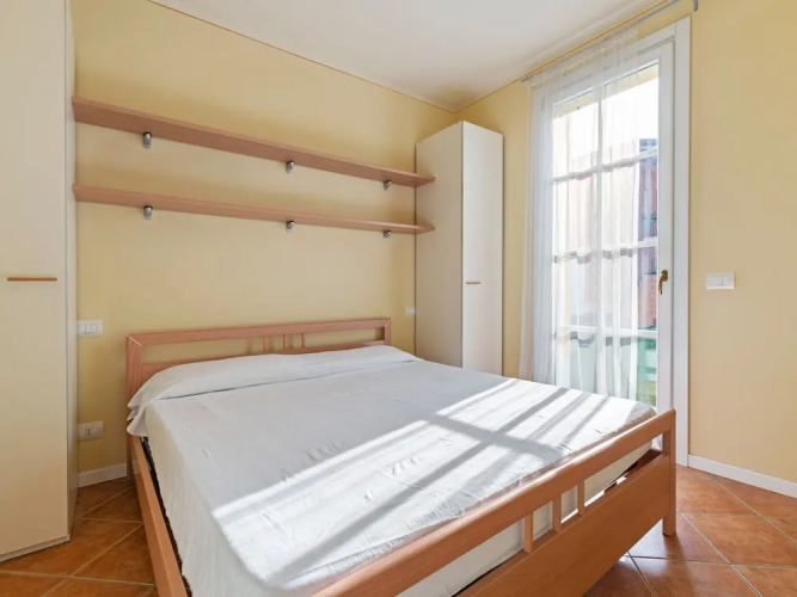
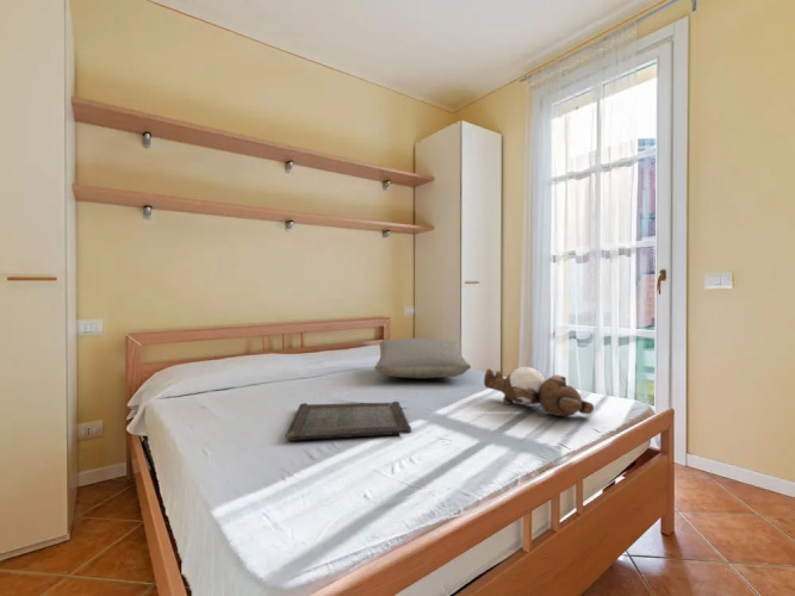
+ teddy bear [483,366,595,417]
+ serving tray [284,401,412,442]
+ pillow [373,337,472,380]
